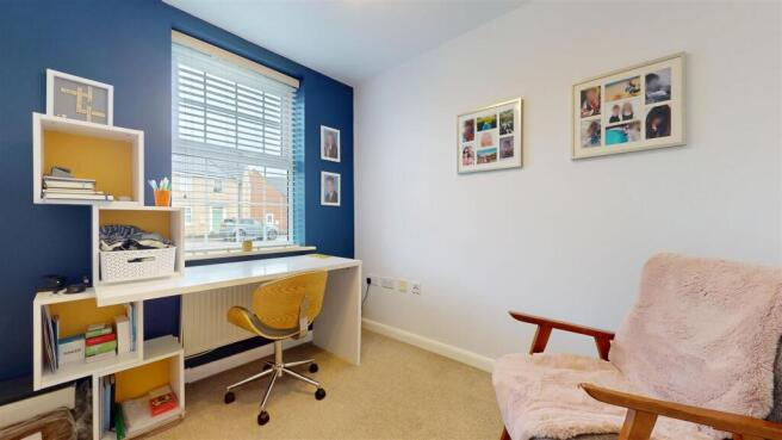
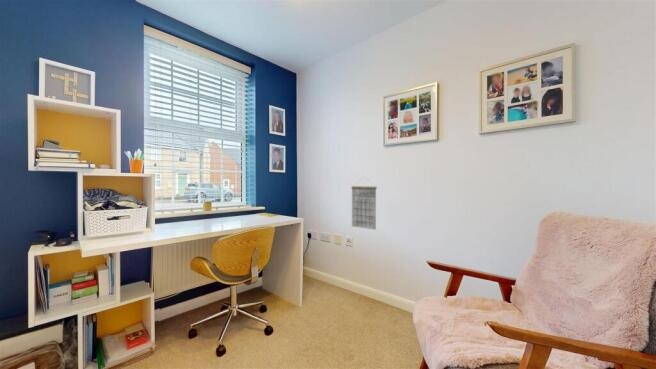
+ calendar [350,176,378,231]
